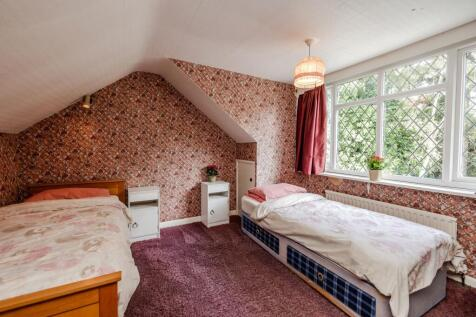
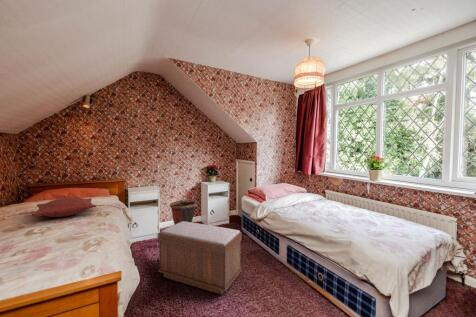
+ waste bin [169,200,198,225]
+ pillow [31,196,98,218]
+ bench [157,221,243,296]
